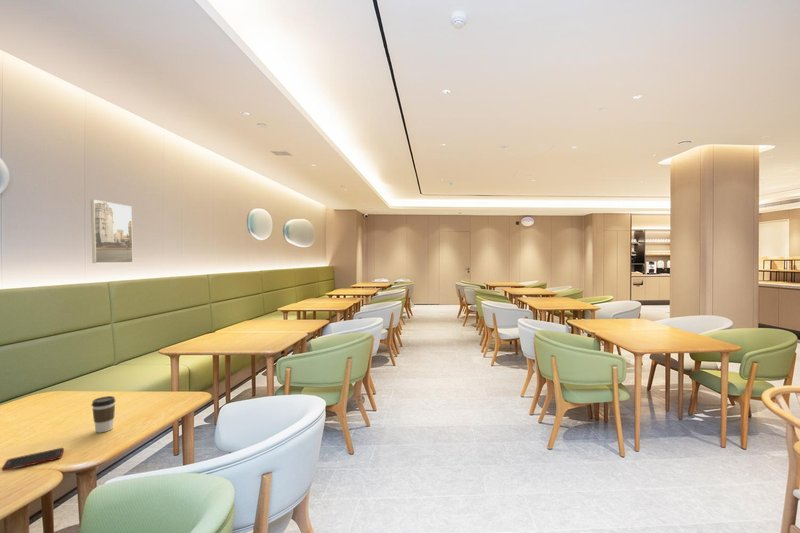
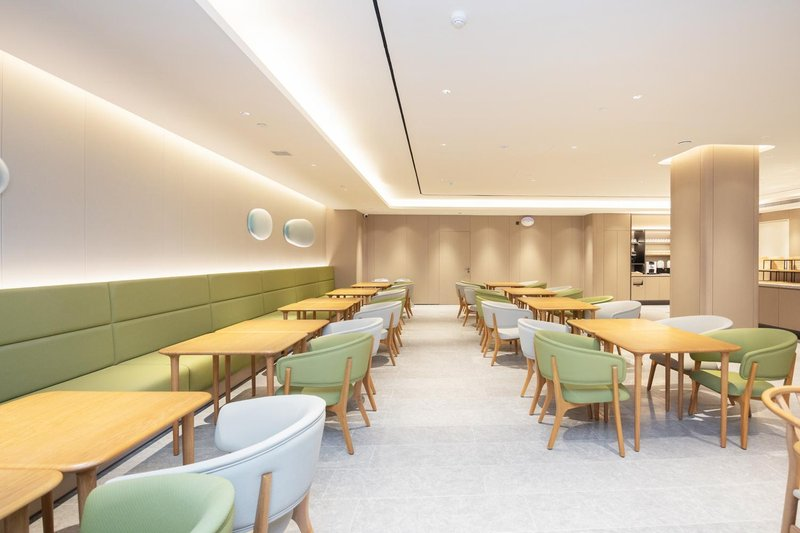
- coffee cup [91,395,116,433]
- cell phone [1,447,65,472]
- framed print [90,199,134,264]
